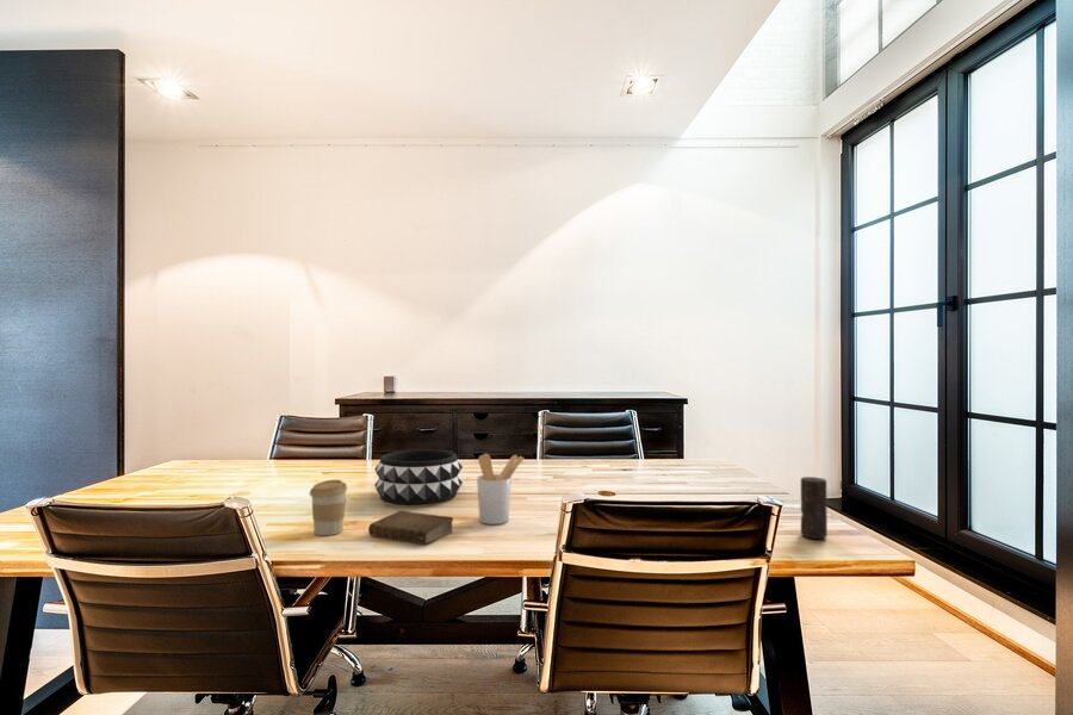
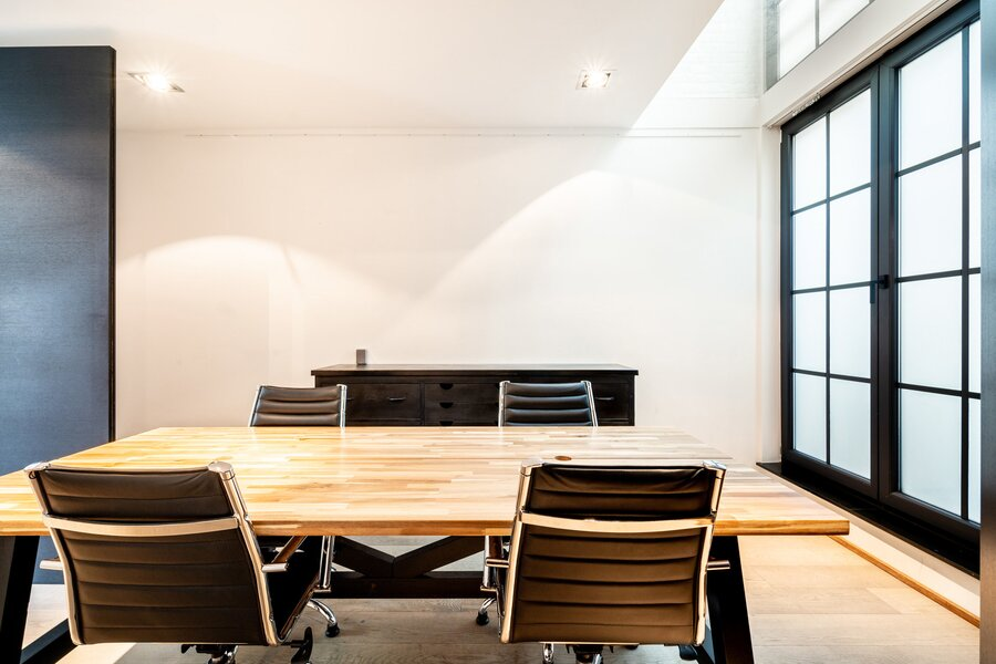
- utensil holder [476,453,525,526]
- coffee cup [309,479,348,536]
- decorative bowl [373,448,464,506]
- candle [800,475,829,540]
- book [367,510,454,546]
